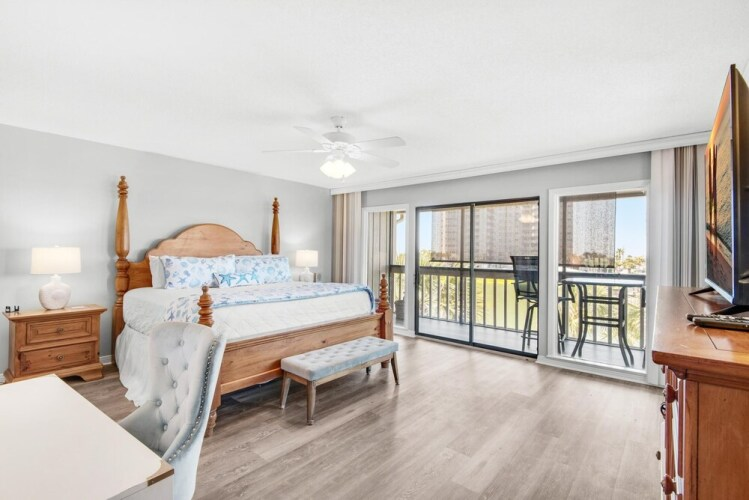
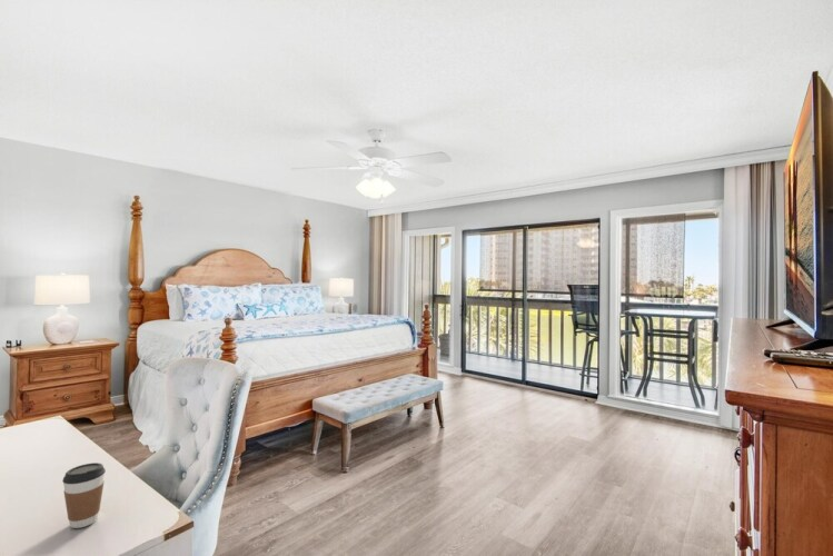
+ coffee cup [61,461,107,529]
